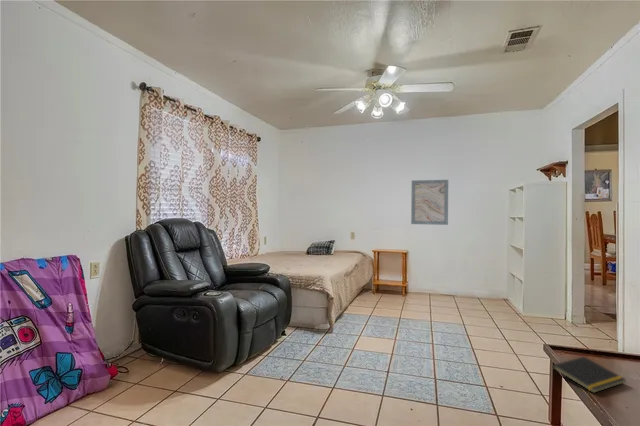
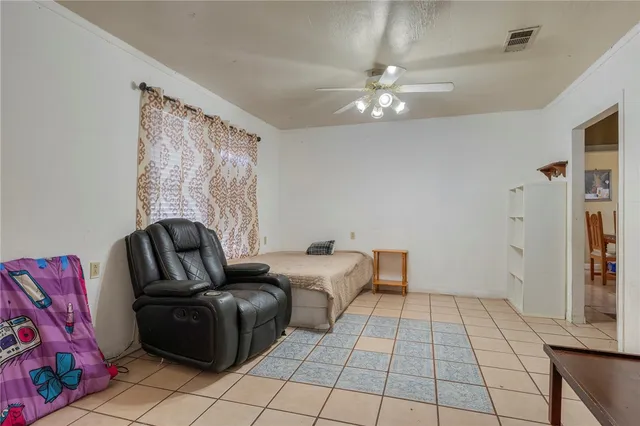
- notepad [551,356,628,394]
- wall art [410,179,449,226]
